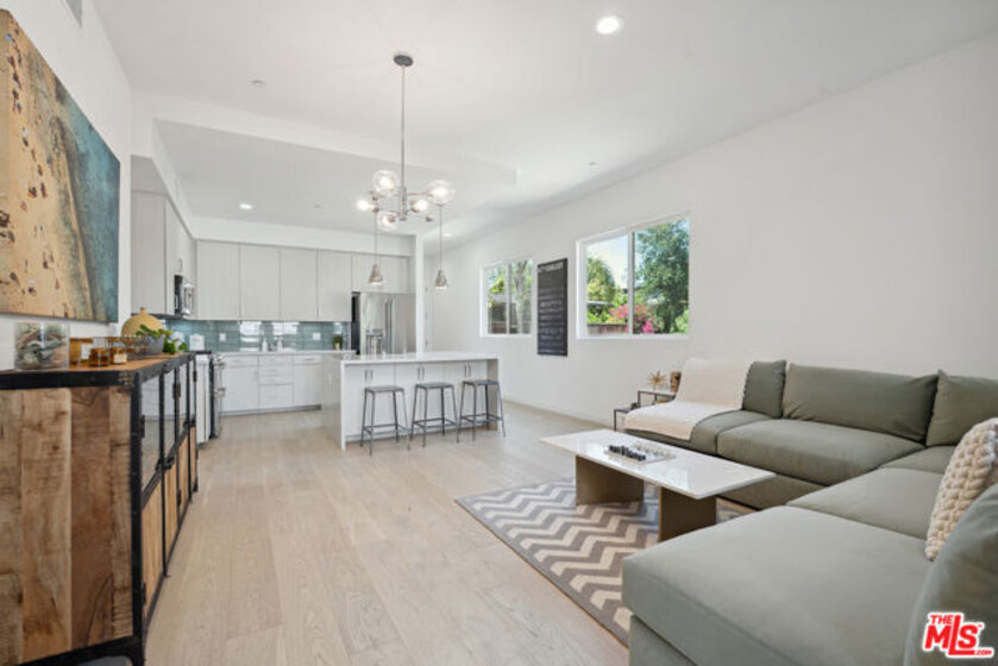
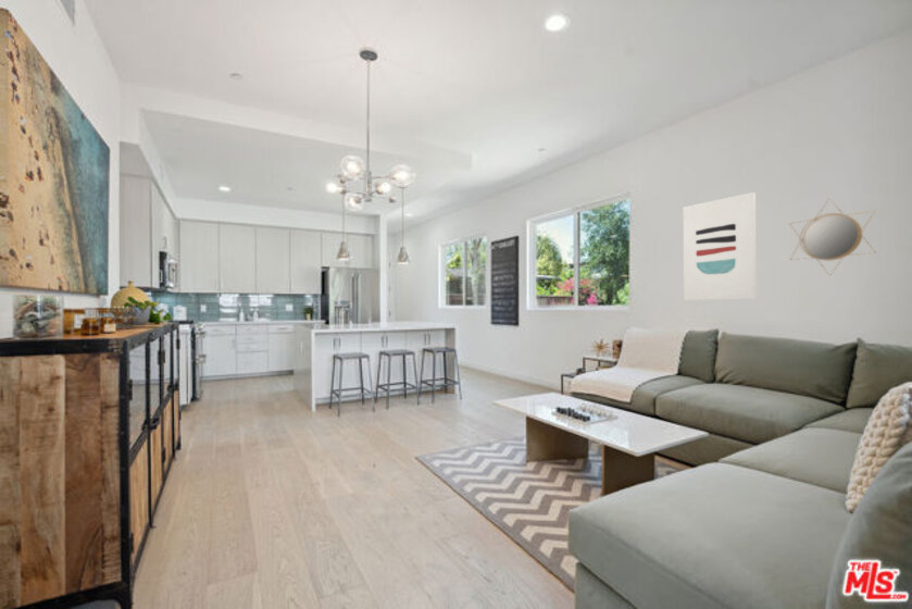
+ home mirror [788,198,876,277]
+ wall art [683,191,758,301]
